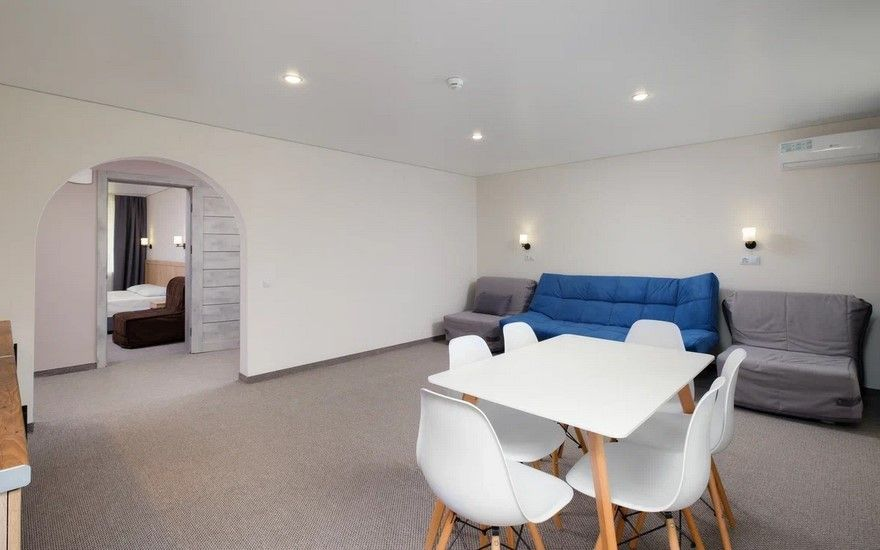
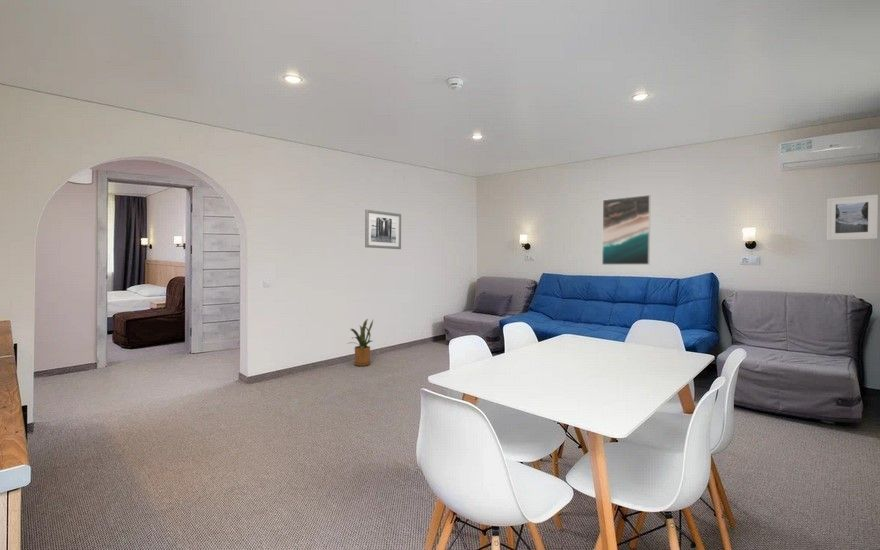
+ wall art [364,209,402,250]
+ house plant [346,318,374,367]
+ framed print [601,194,651,266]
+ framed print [826,194,879,241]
